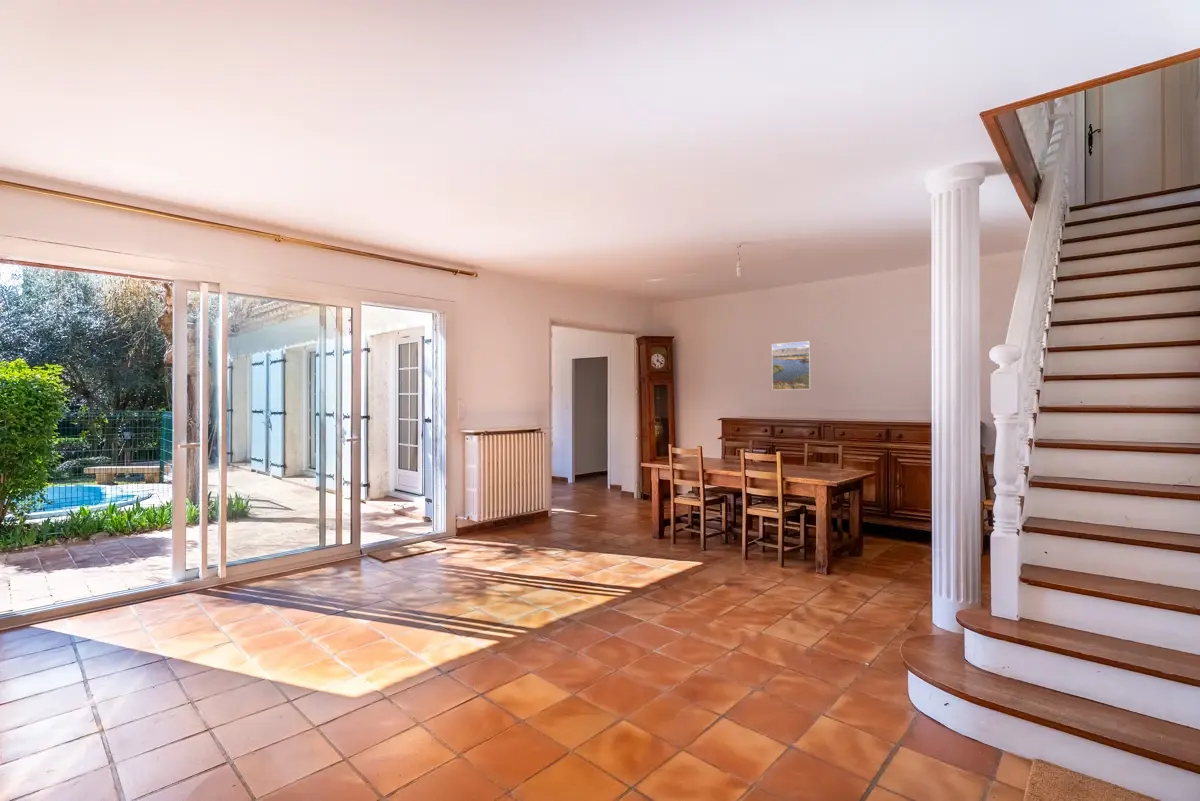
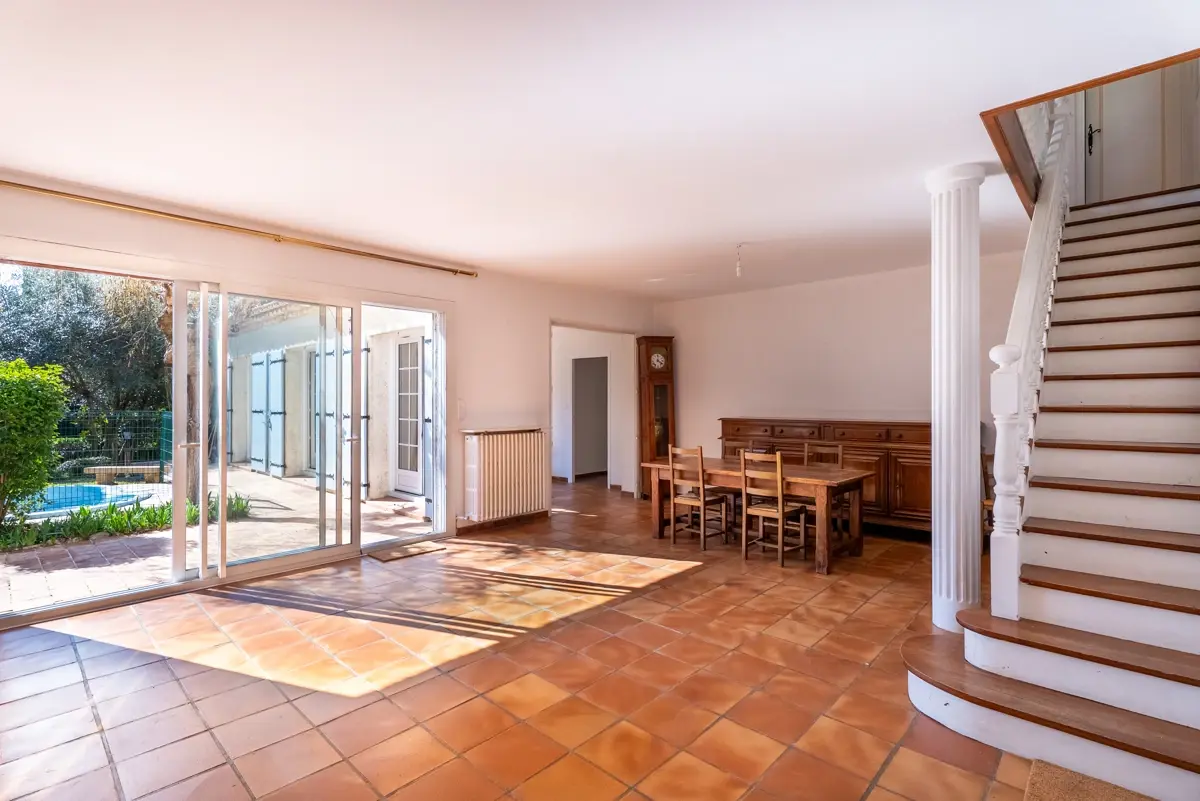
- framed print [771,340,812,391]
